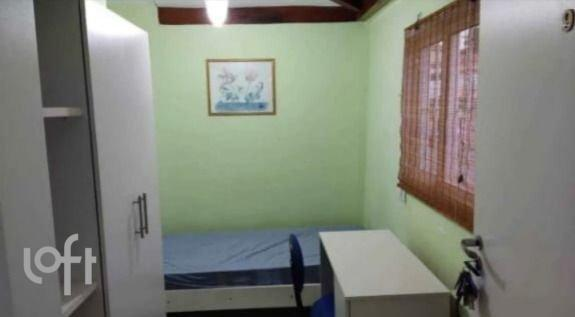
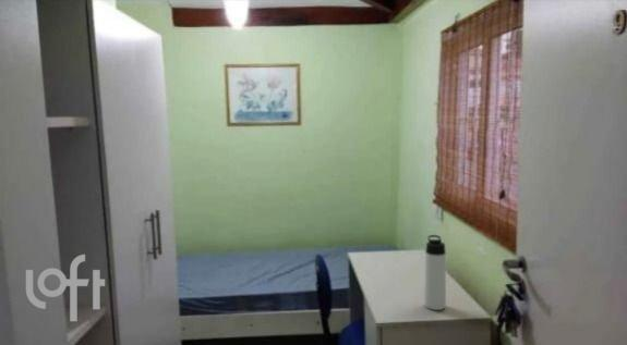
+ thermos bottle [423,234,447,311]
